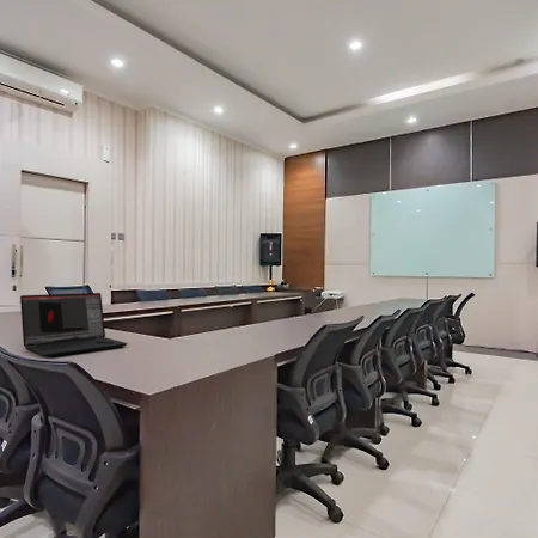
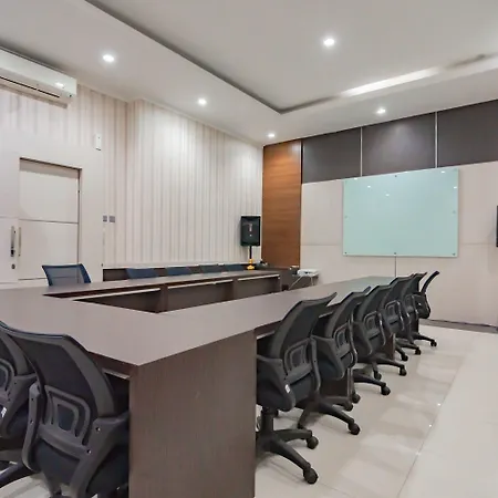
- laptop [19,292,128,359]
